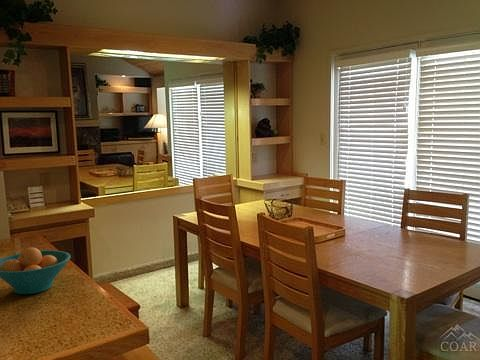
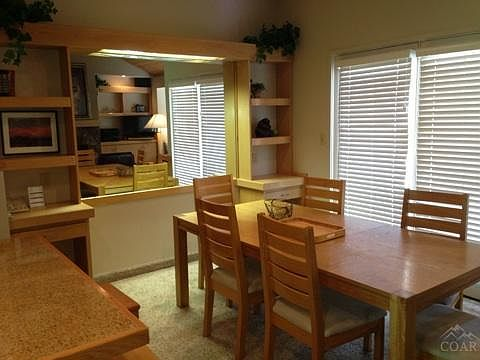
- fruit bowl [0,246,71,295]
